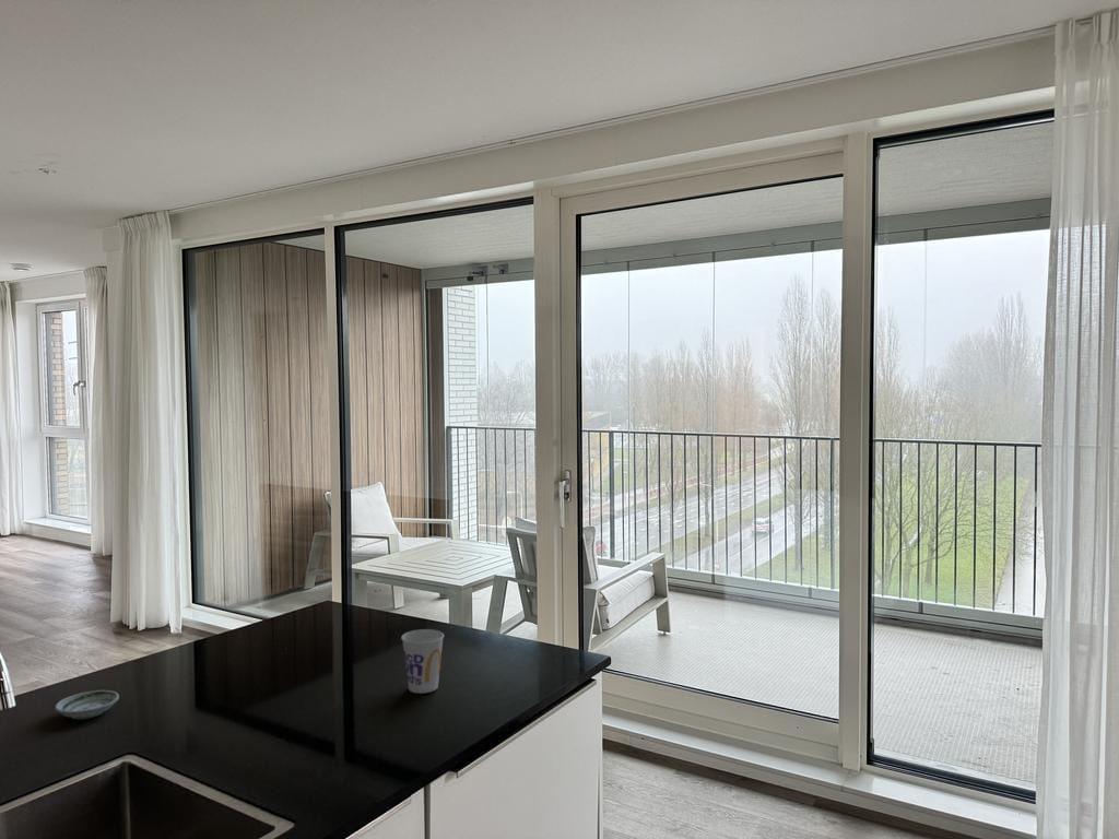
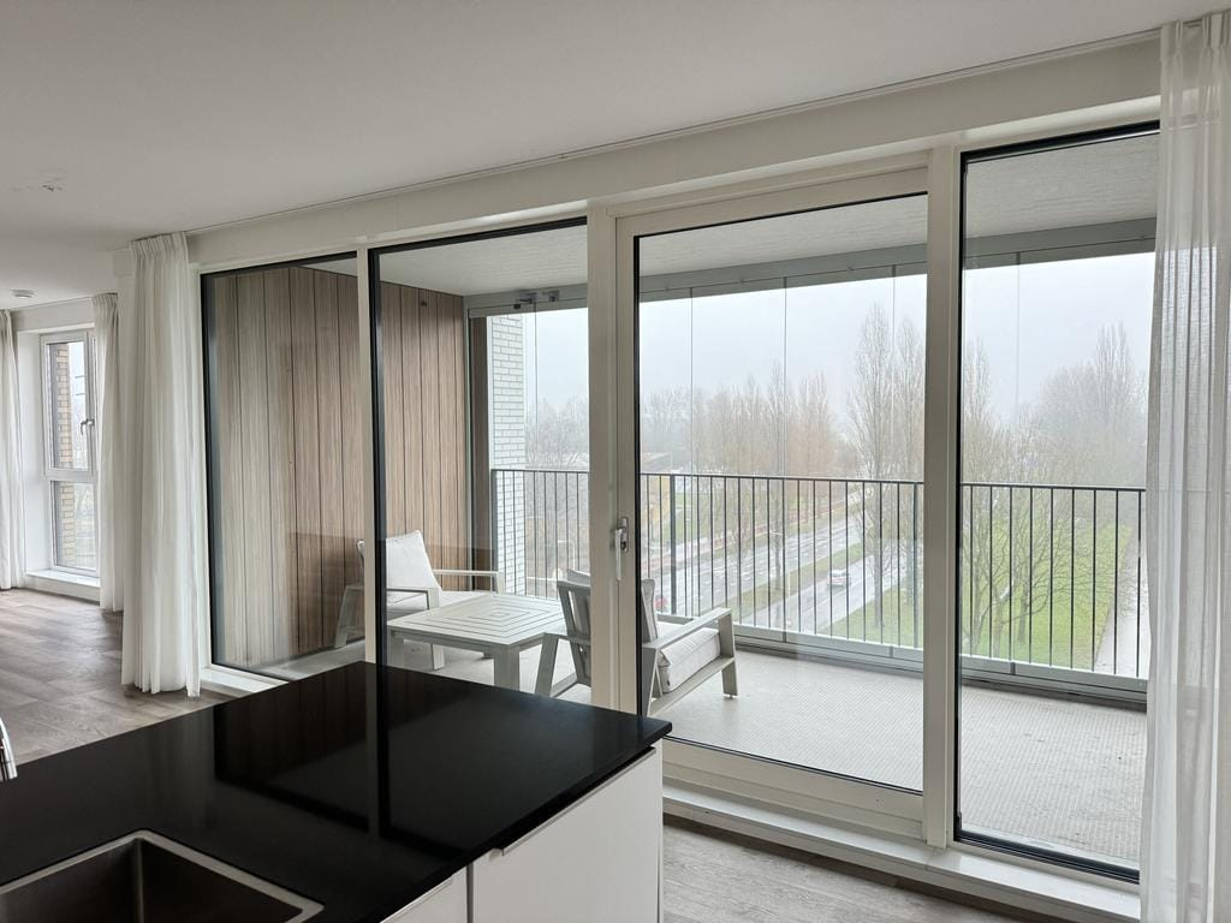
- cup [400,628,445,695]
- saucer [54,689,120,720]
